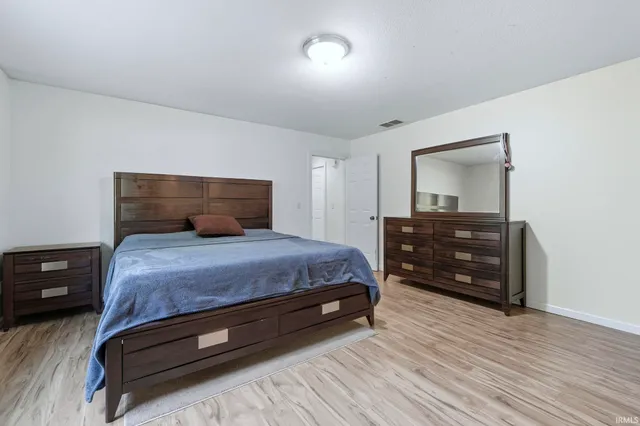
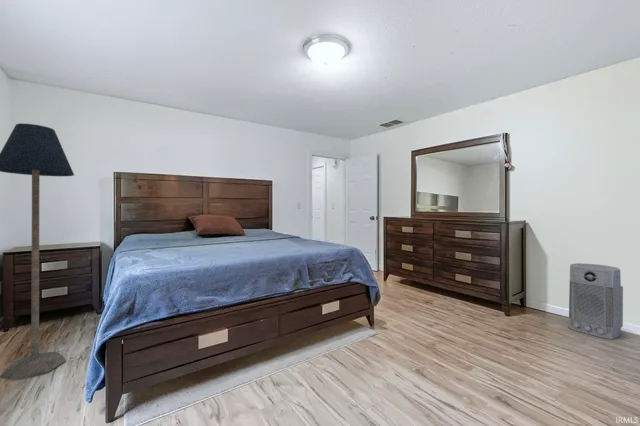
+ floor lamp [0,122,75,381]
+ air purifier [567,262,624,340]
